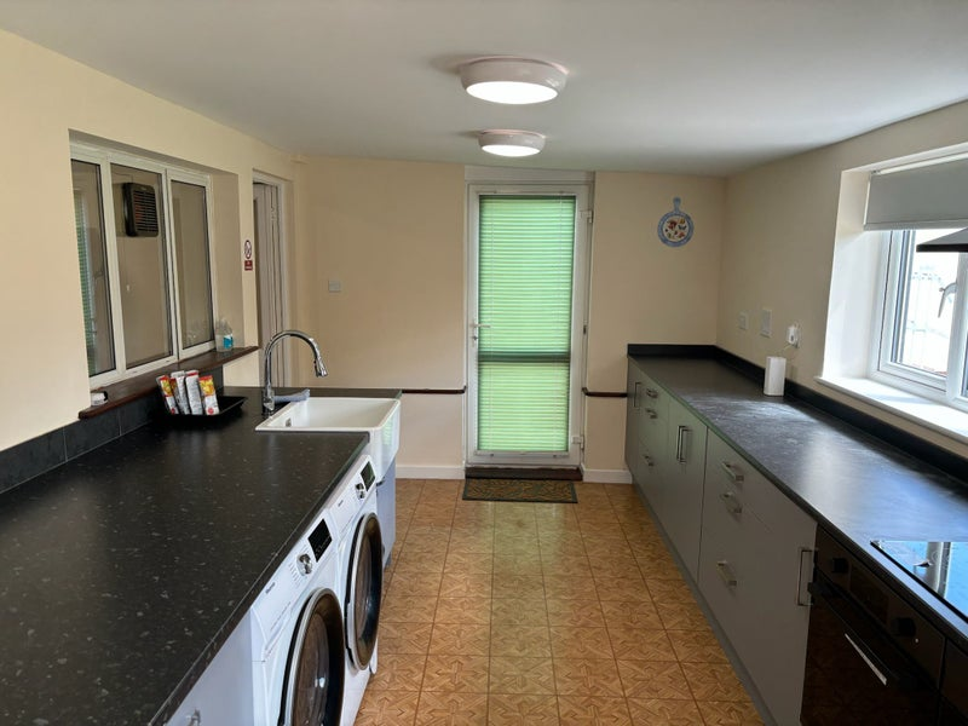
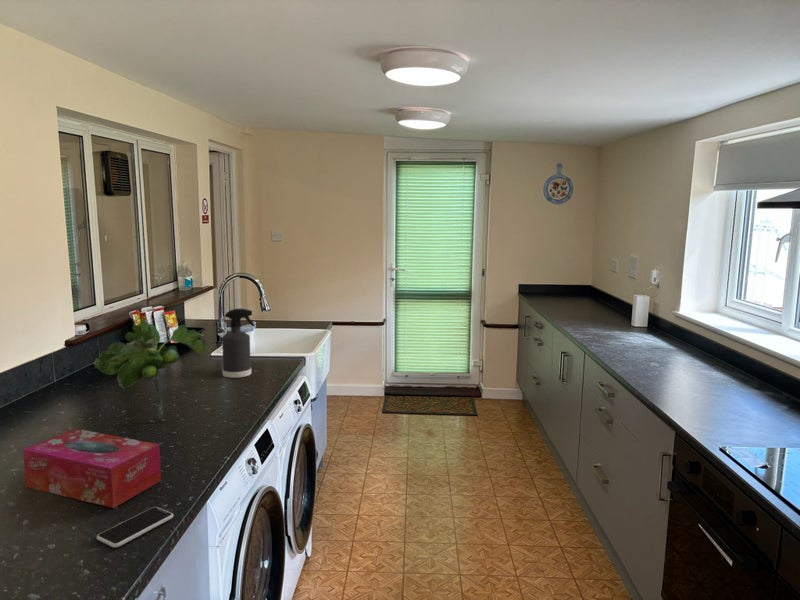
+ plant [92,319,207,422]
+ smartphone [96,506,174,548]
+ tissue box [22,428,162,509]
+ spray bottle [221,308,256,379]
